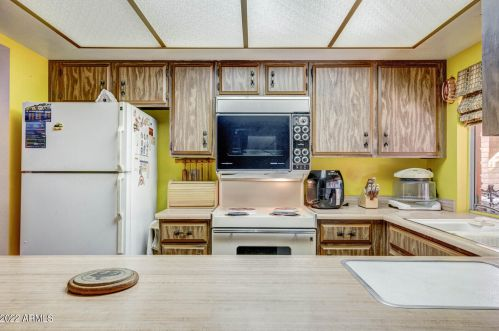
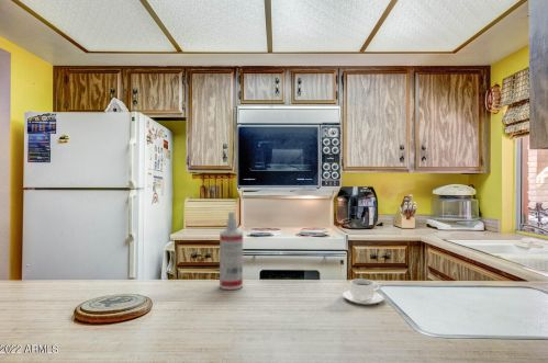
+ spray bottle [219,211,244,291]
+ coffee cup [342,277,385,306]
